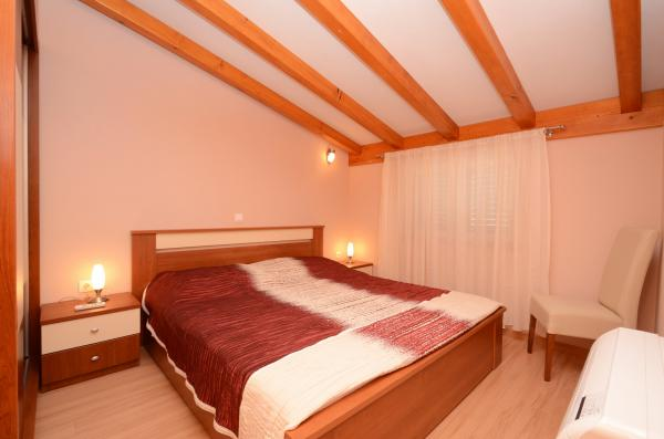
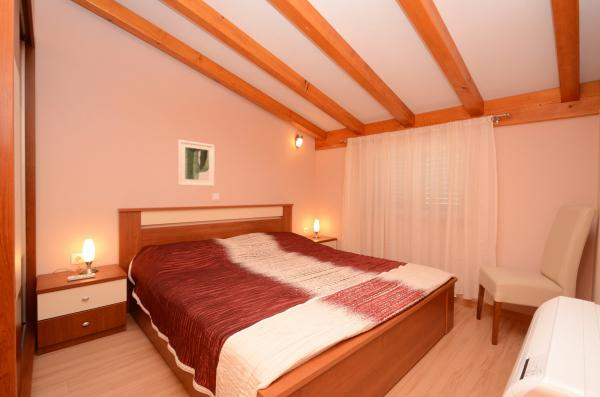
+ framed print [177,139,216,187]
